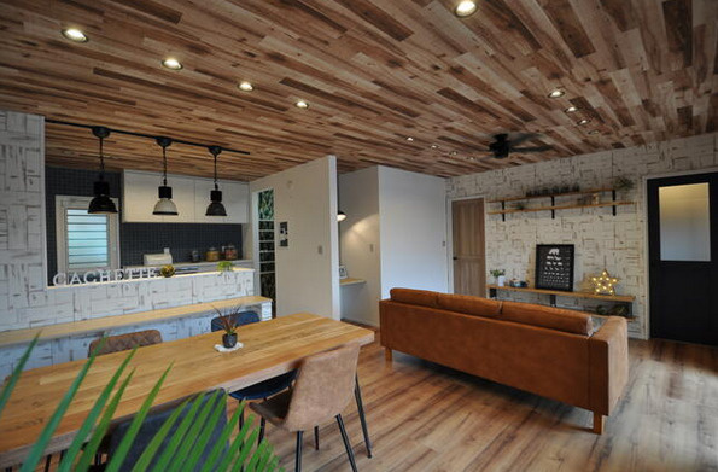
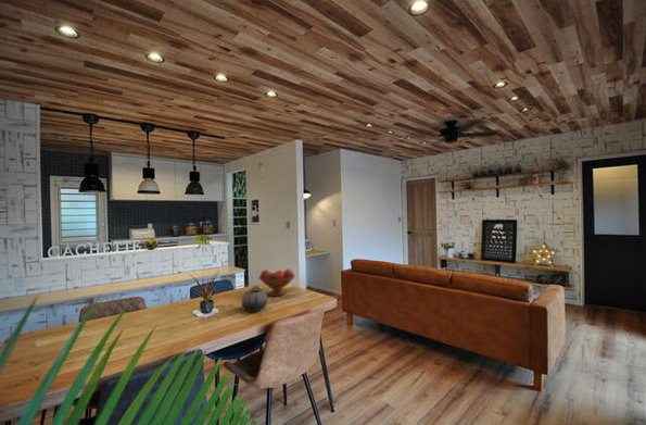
+ fruit bowl [257,267,296,297]
+ teapot [241,285,268,313]
